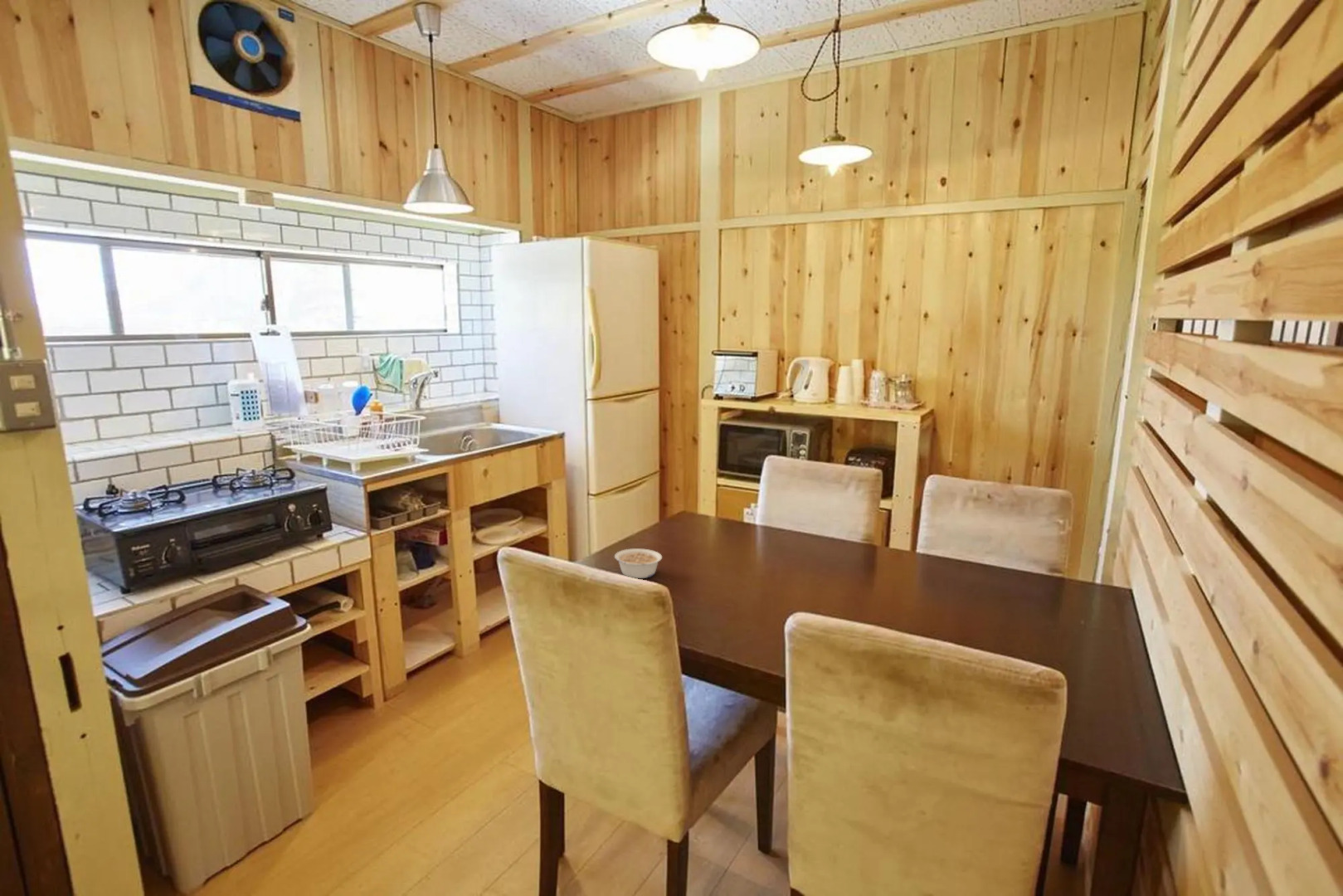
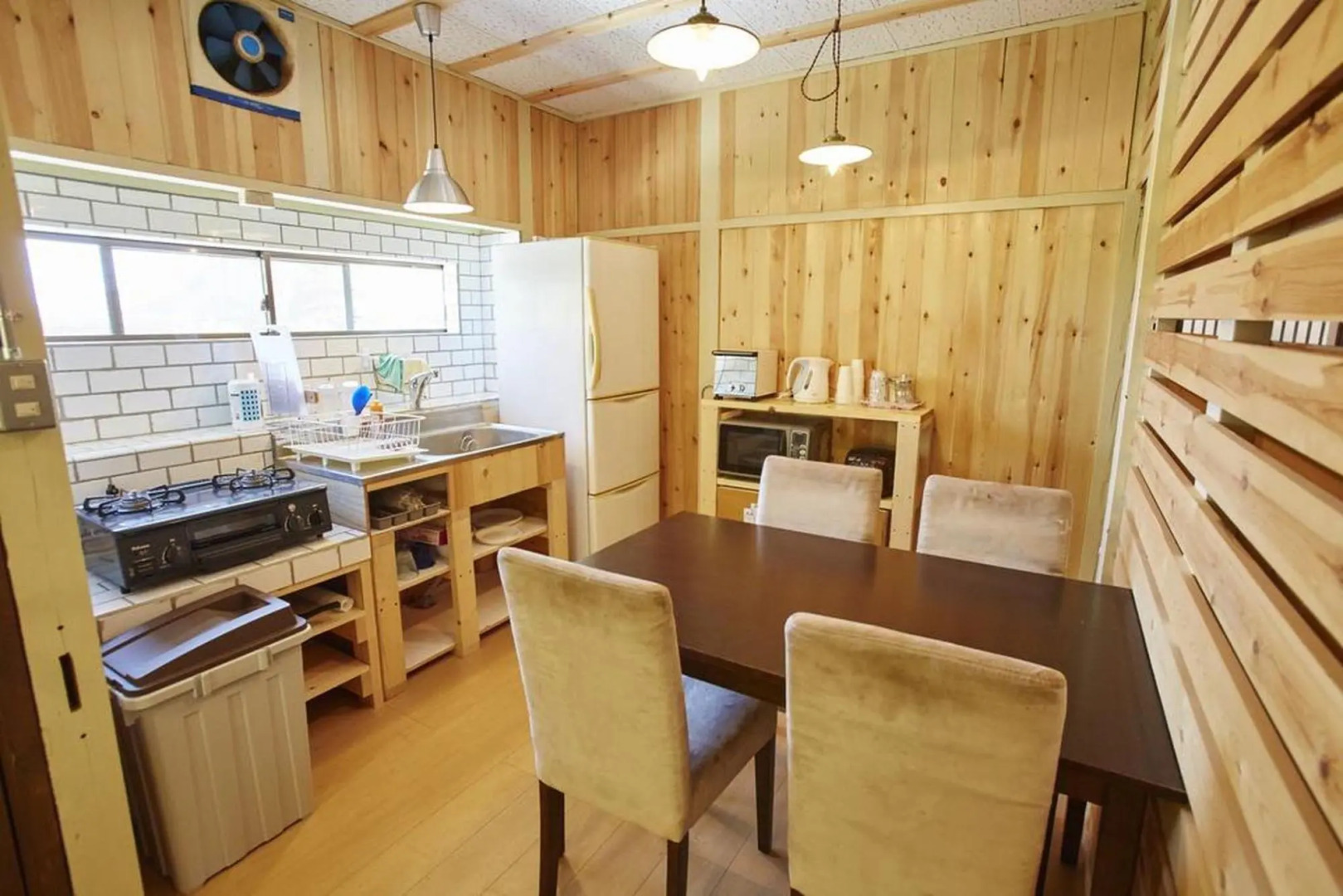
- legume [614,548,663,579]
